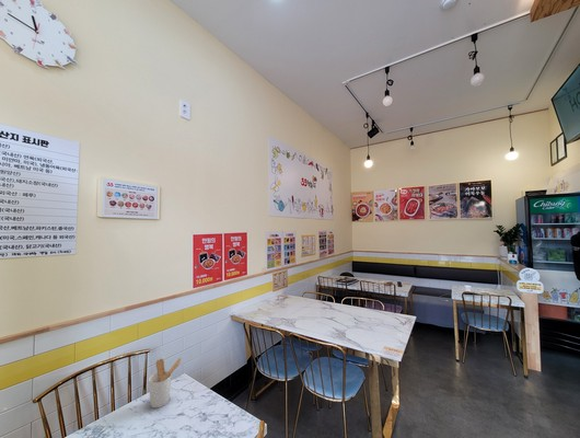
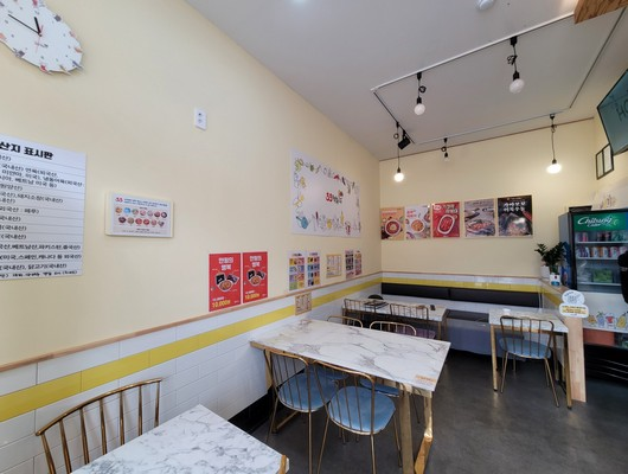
- utensil holder [148,357,182,410]
